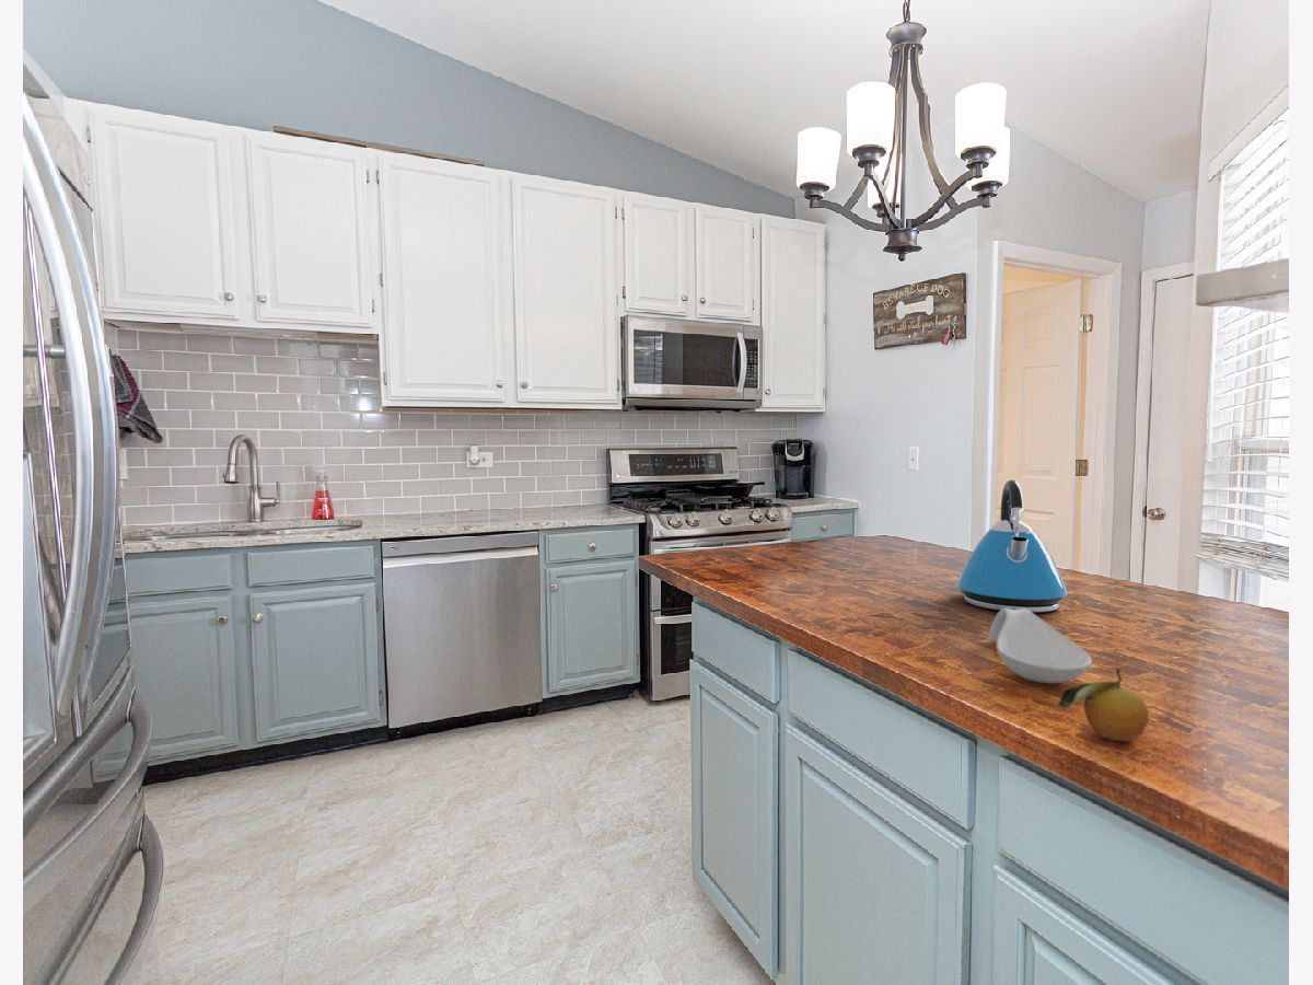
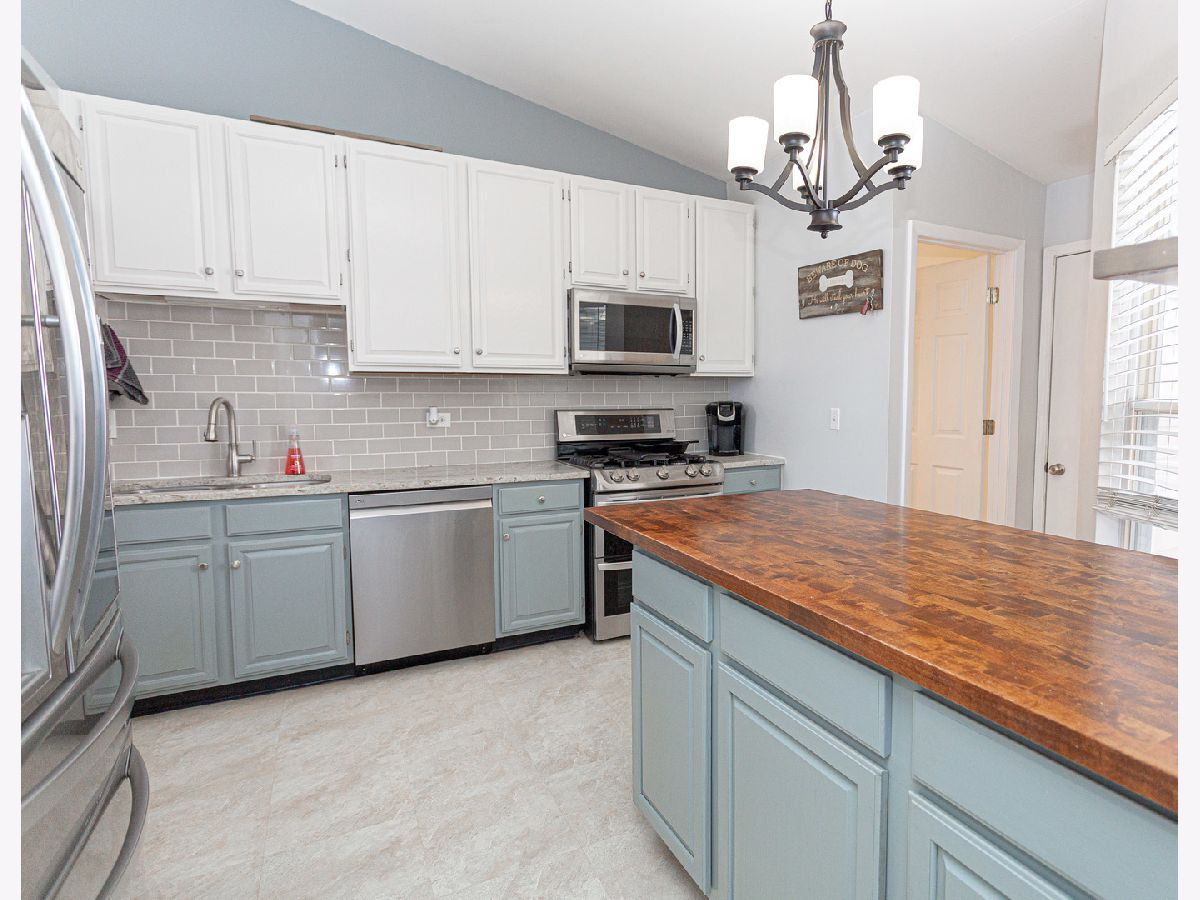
- spoon rest [988,609,1093,684]
- fruit [1055,667,1150,742]
- kettle [956,479,1068,614]
